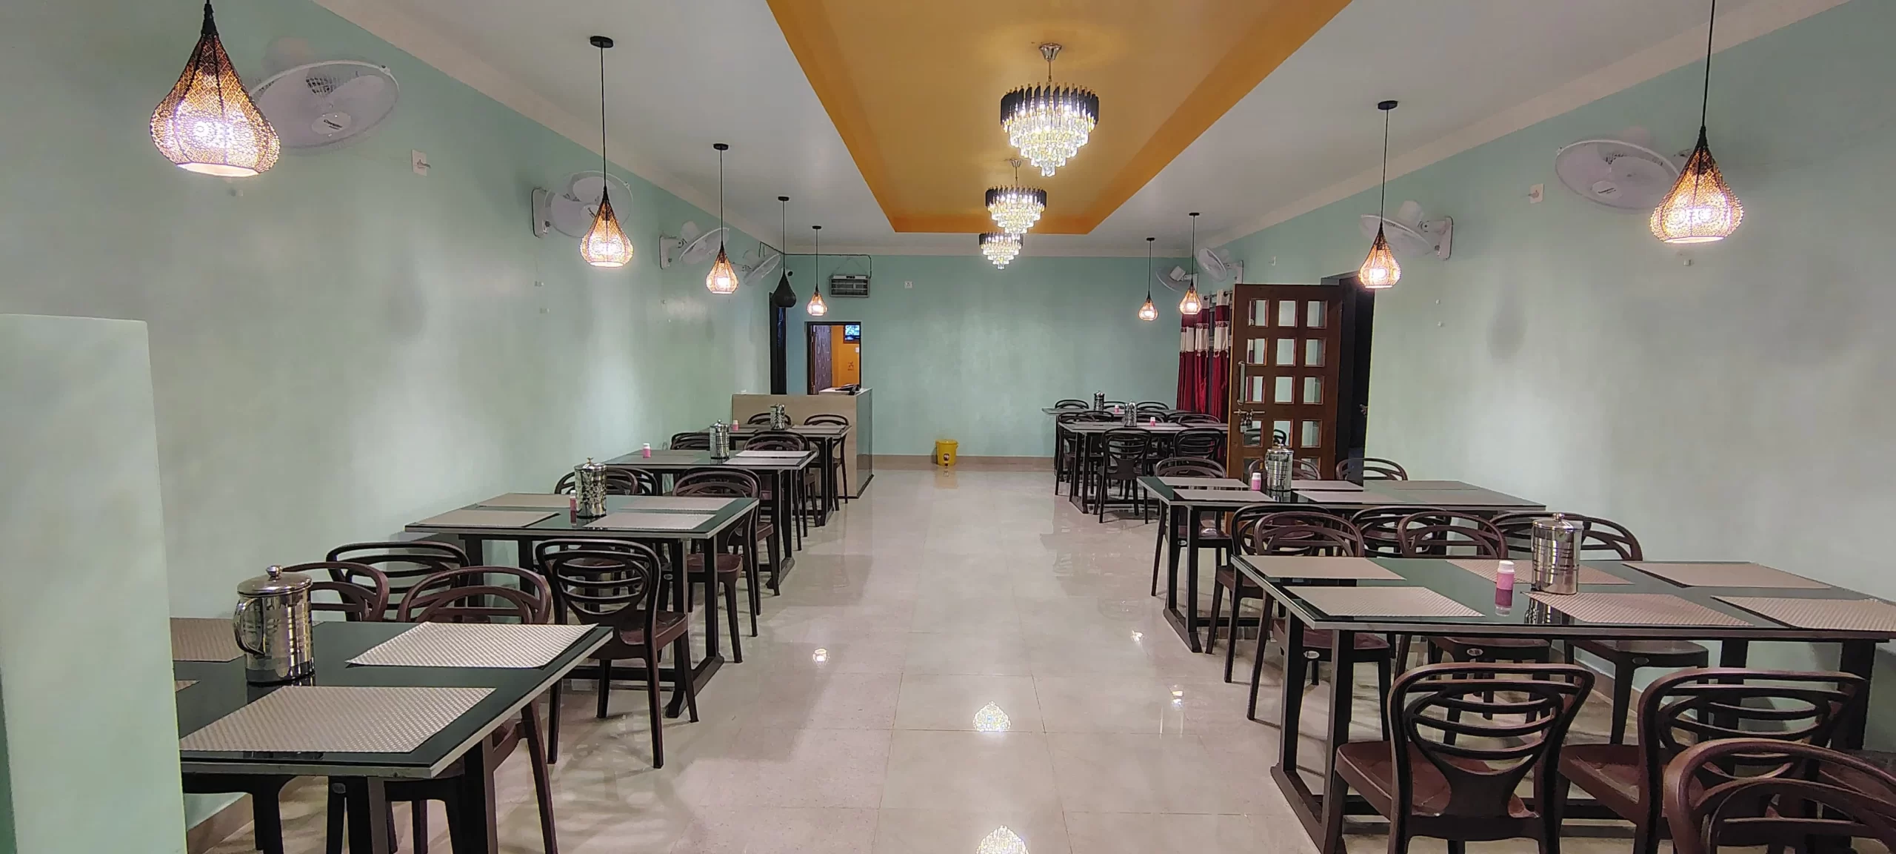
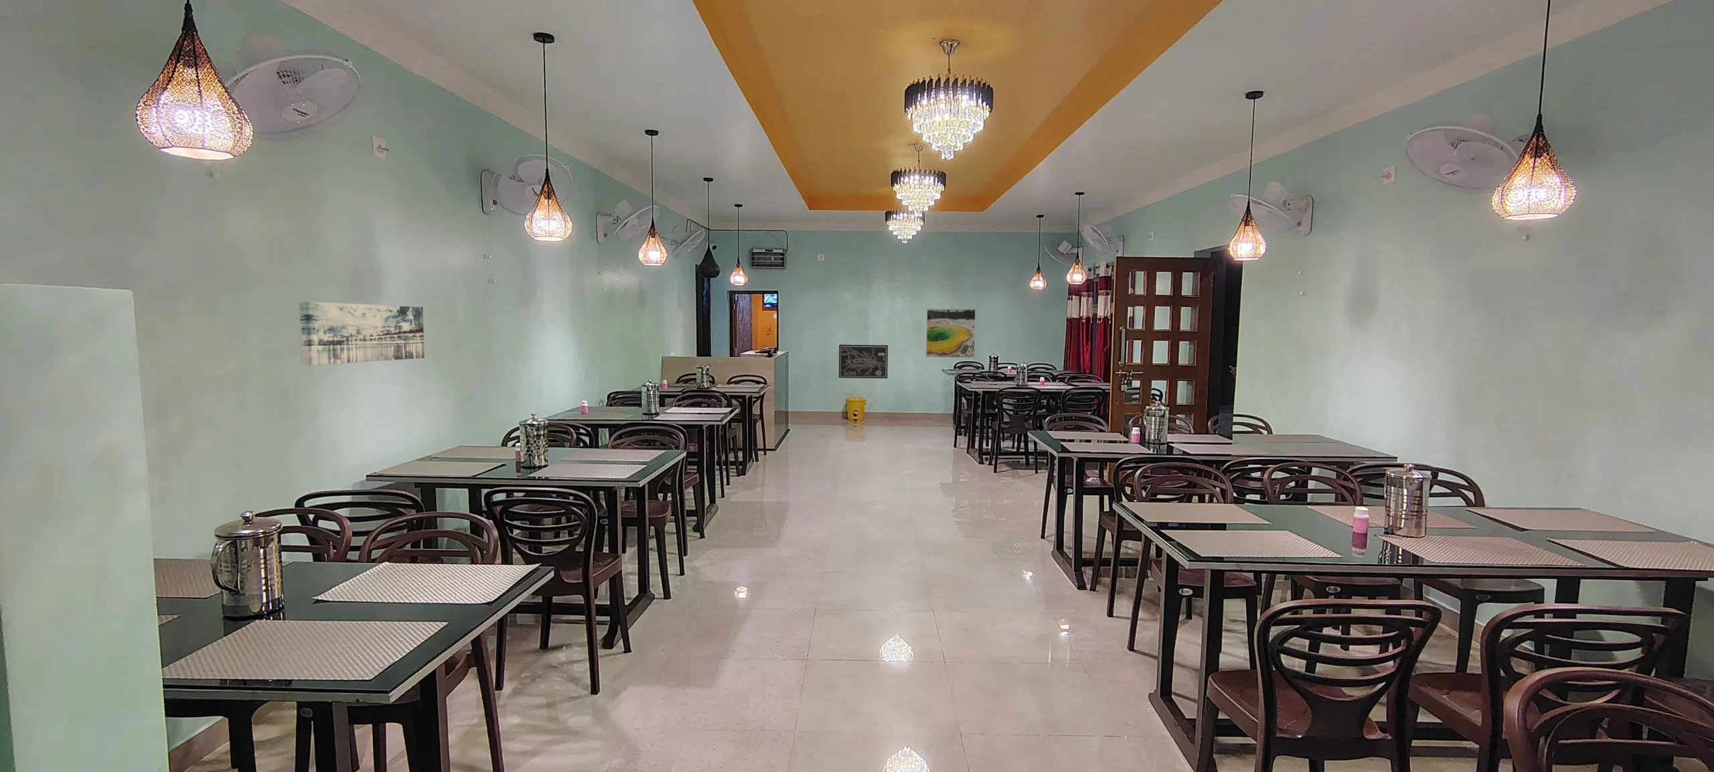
+ wall art [298,301,425,366]
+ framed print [925,308,976,359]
+ wall art [838,343,889,379]
